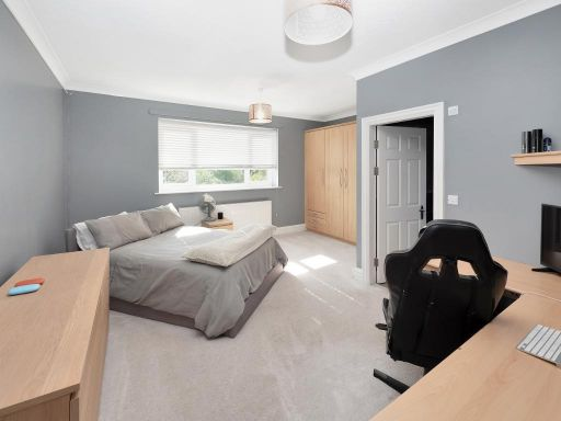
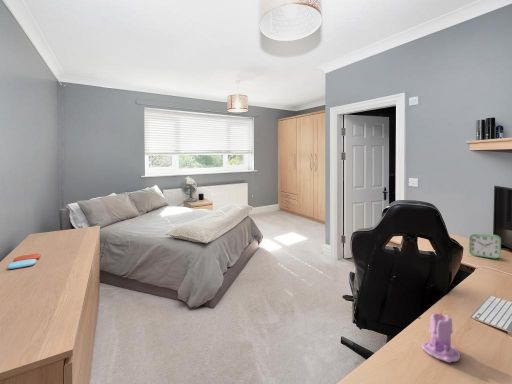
+ alarm clock [468,232,502,259]
+ candle [421,311,461,364]
